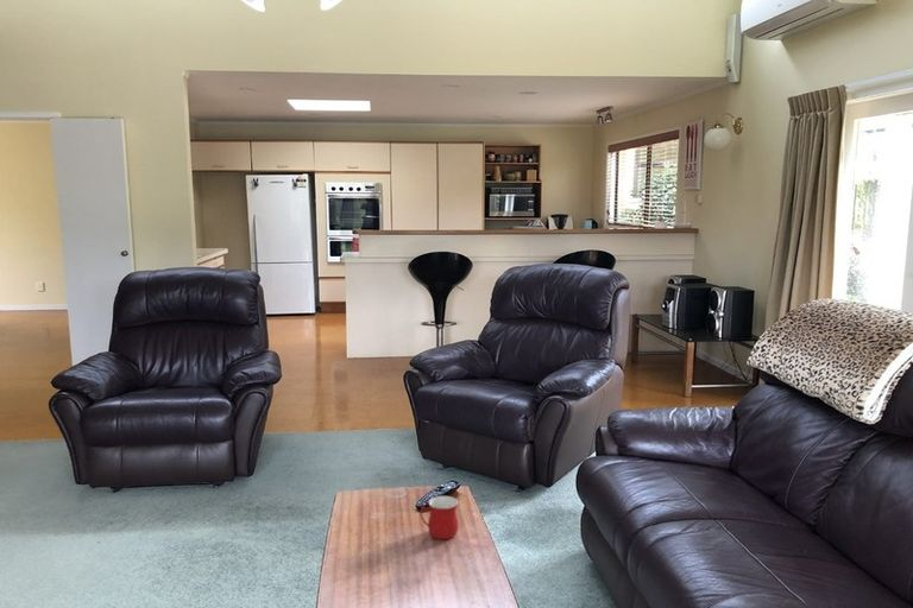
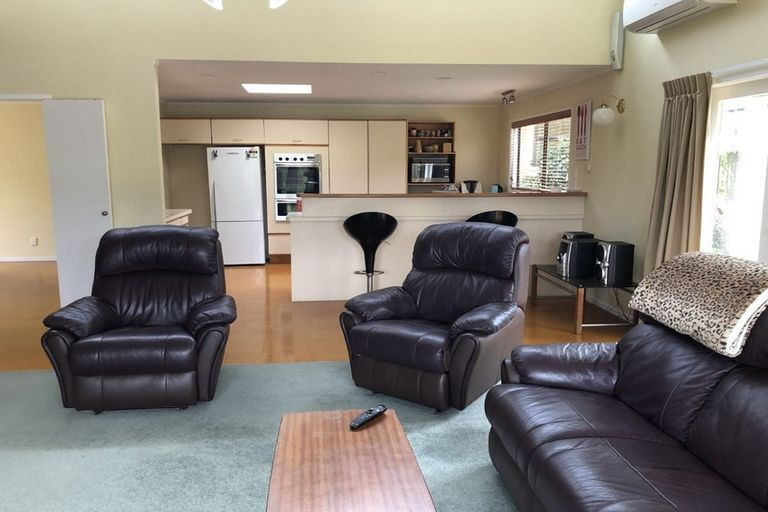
- mug [418,495,460,540]
